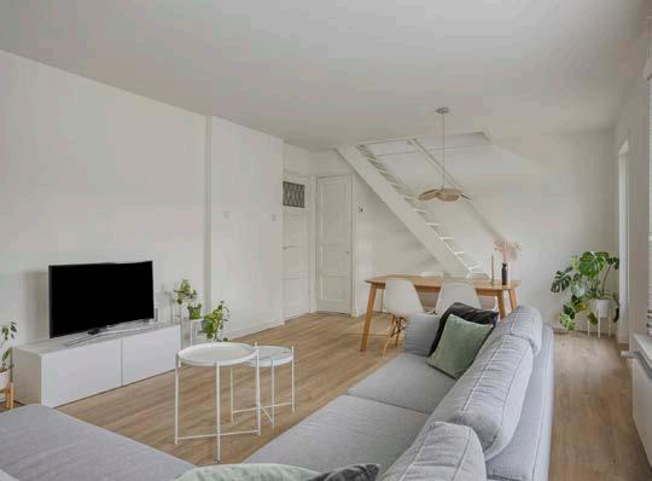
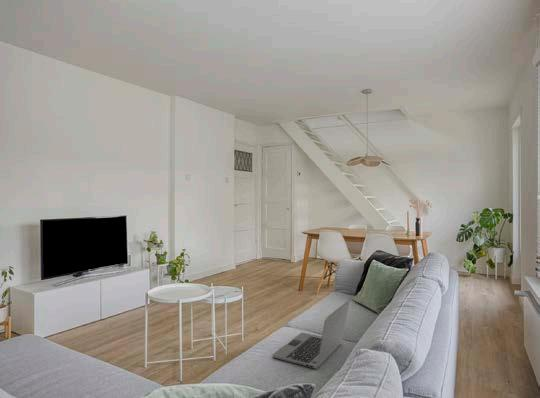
+ laptop [272,300,350,369]
